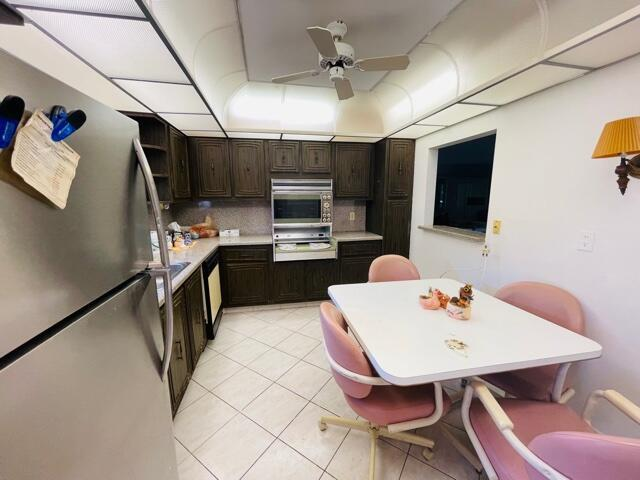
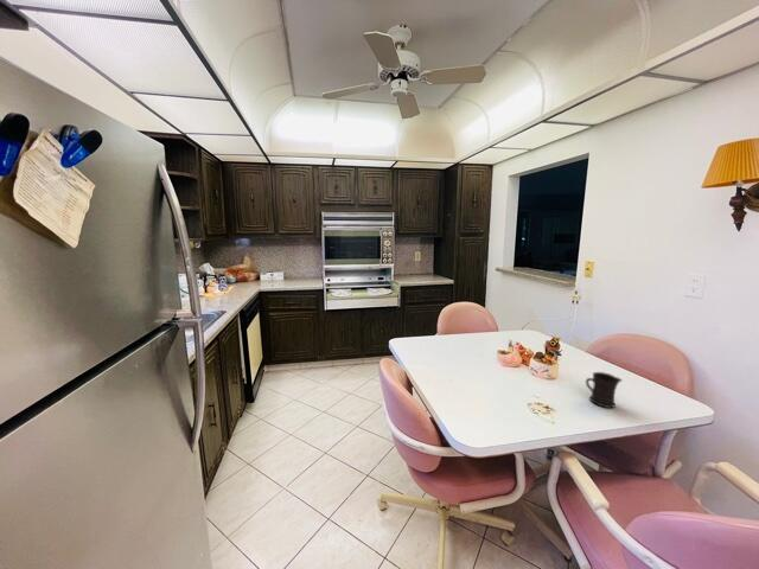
+ mug [585,371,624,409]
